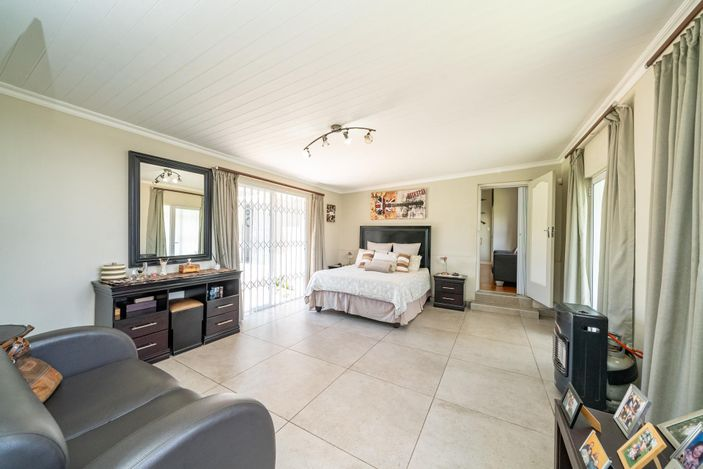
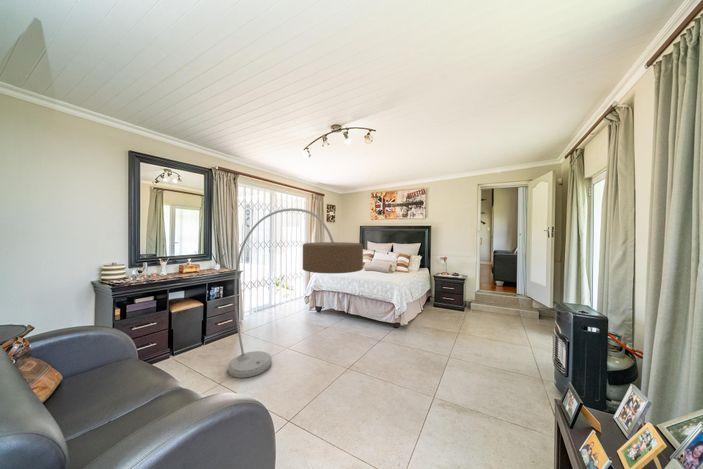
+ floor lamp [227,207,364,379]
